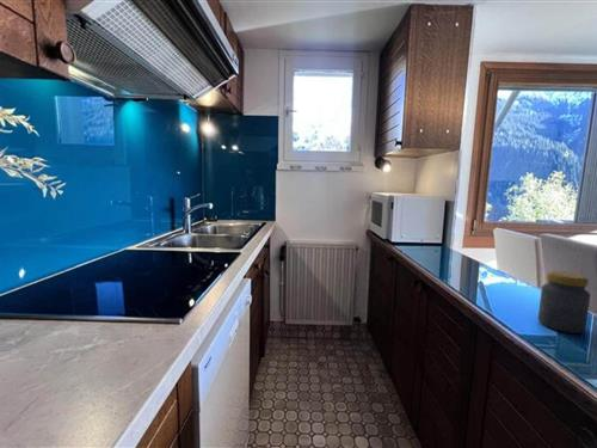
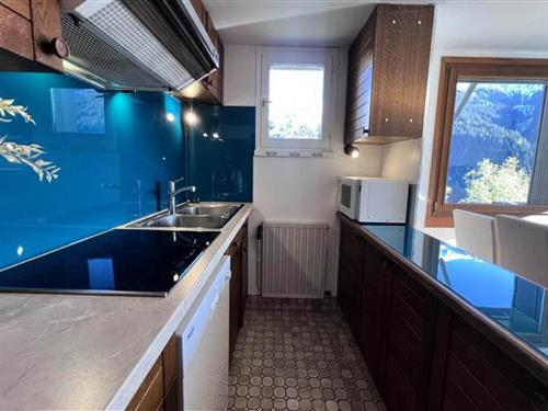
- jar [537,270,592,335]
